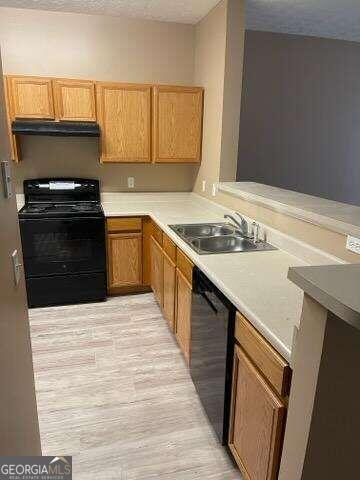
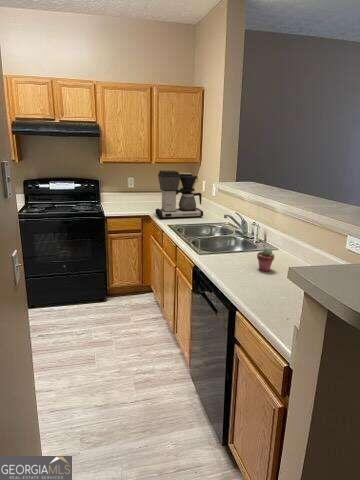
+ potted succulent [256,247,276,272]
+ coffee maker [155,170,204,220]
